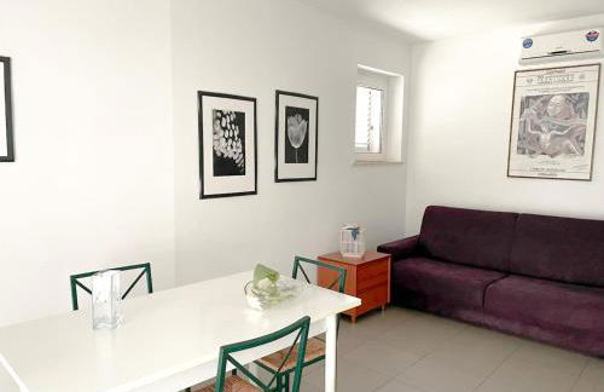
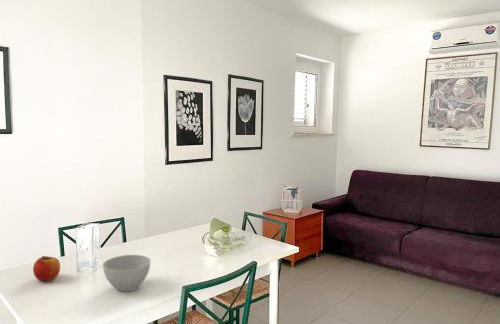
+ apple [32,255,61,282]
+ bowl [102,254,152,292]
